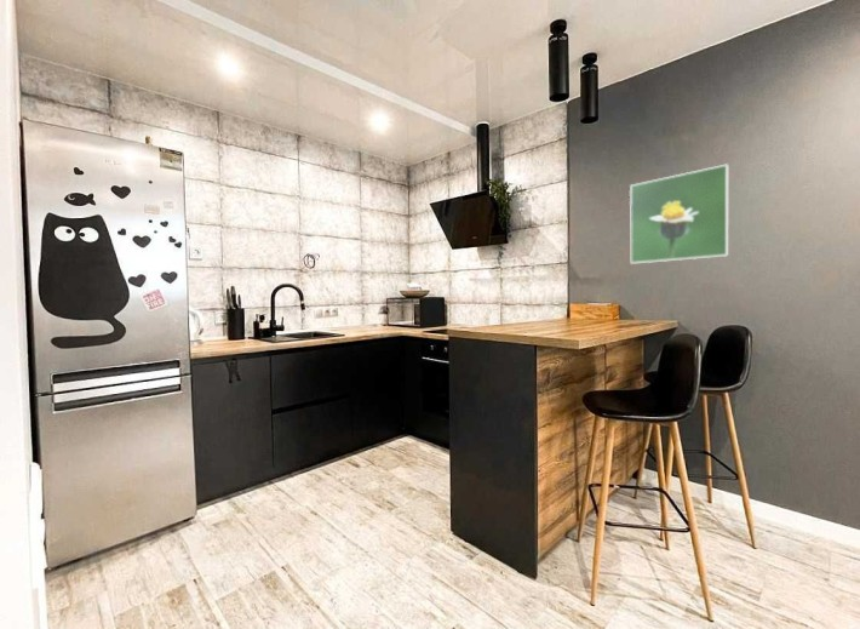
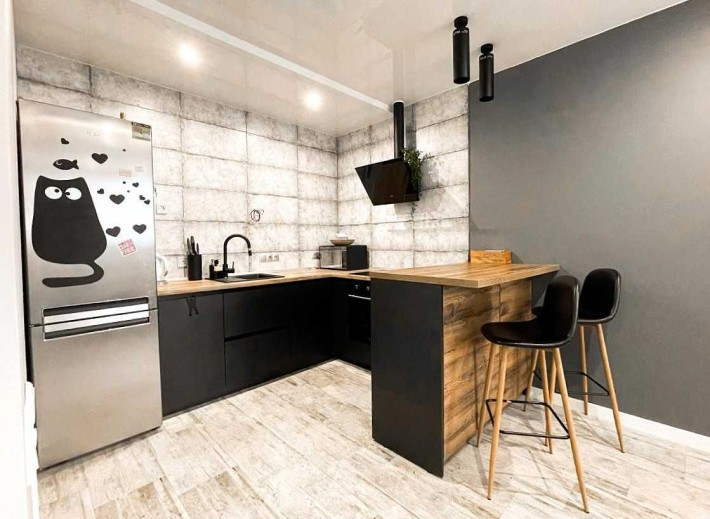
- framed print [629,162,729,265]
